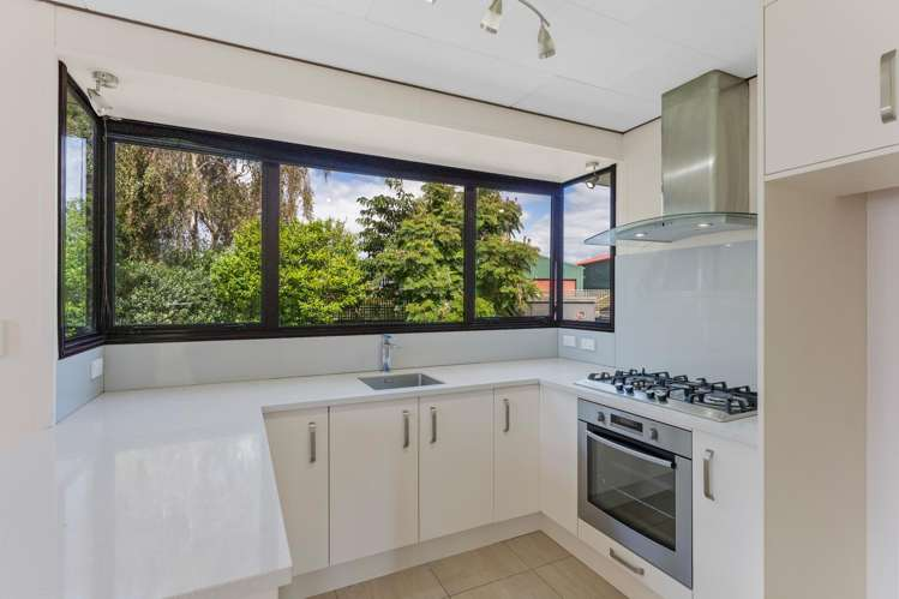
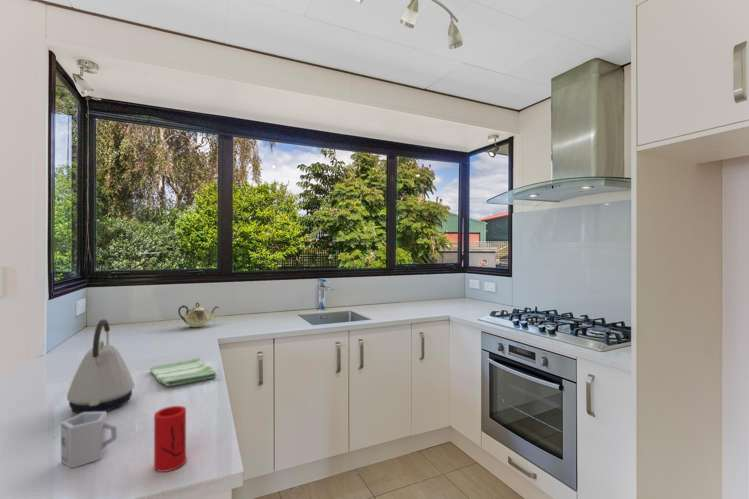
+ dish towel [149,357,218,387]
+ teapot [177,302,220,328]
+ kettle [66,318,135,414]
+ cup [60,411,118,469]
+ cup [153,405,187,473]
